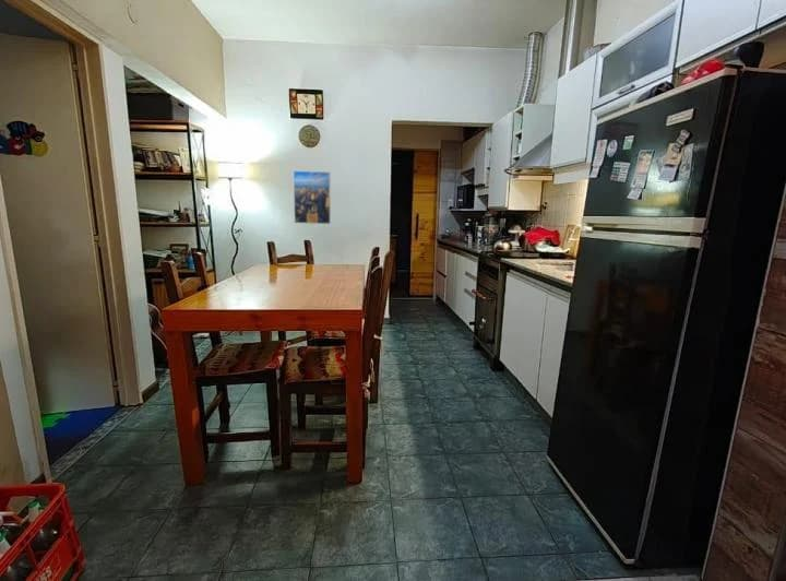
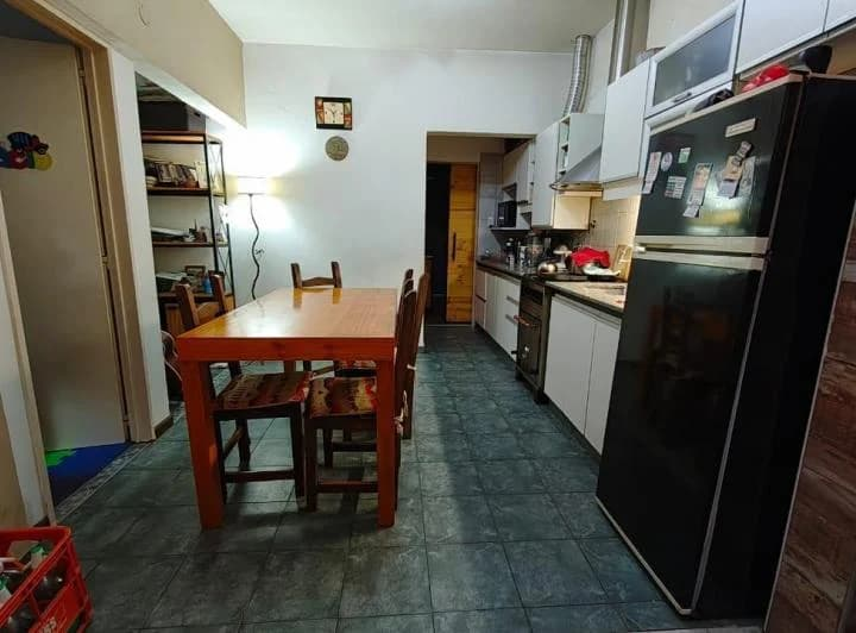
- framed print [293,169,332,225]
